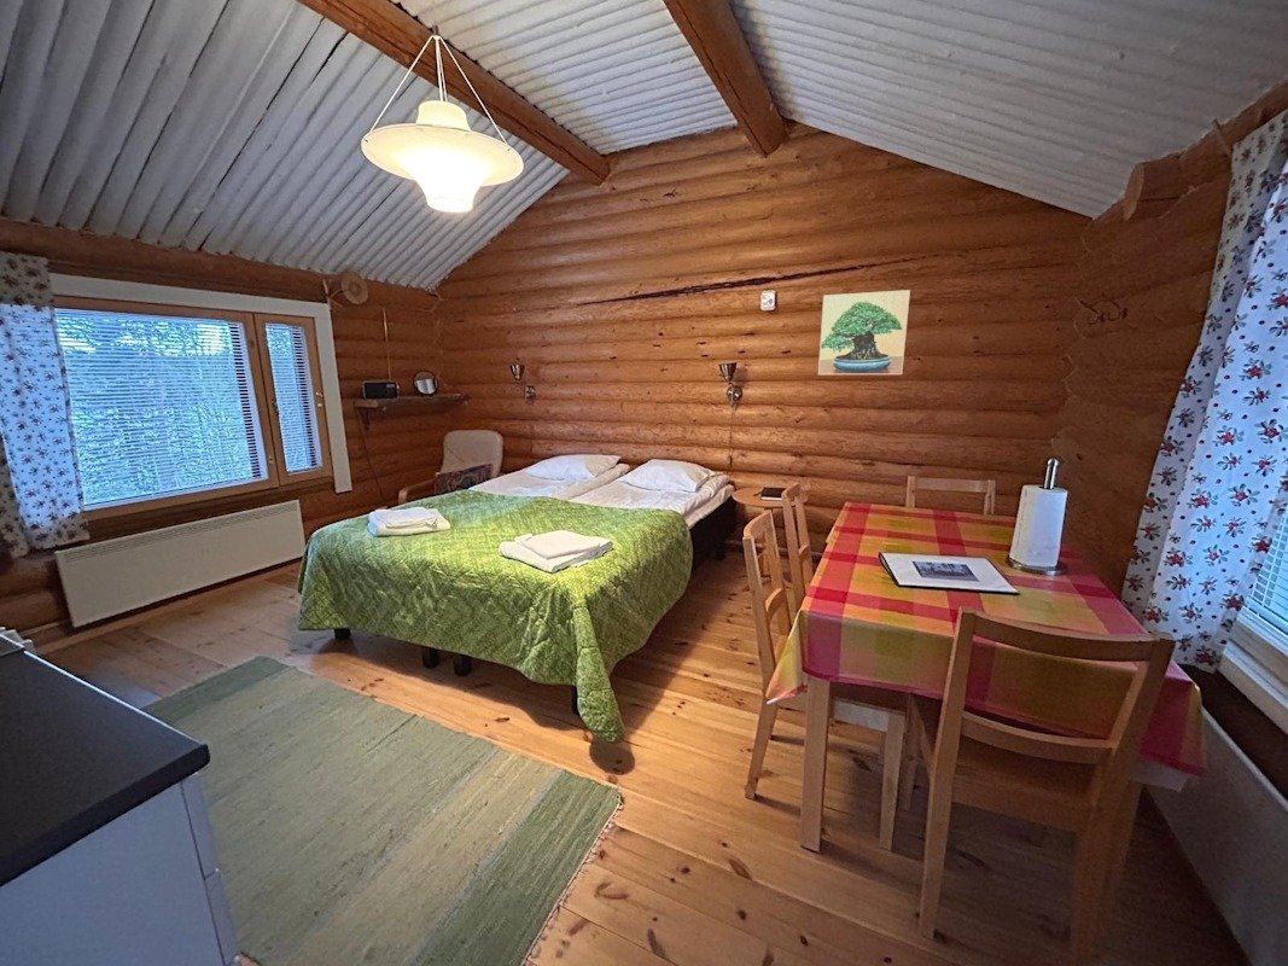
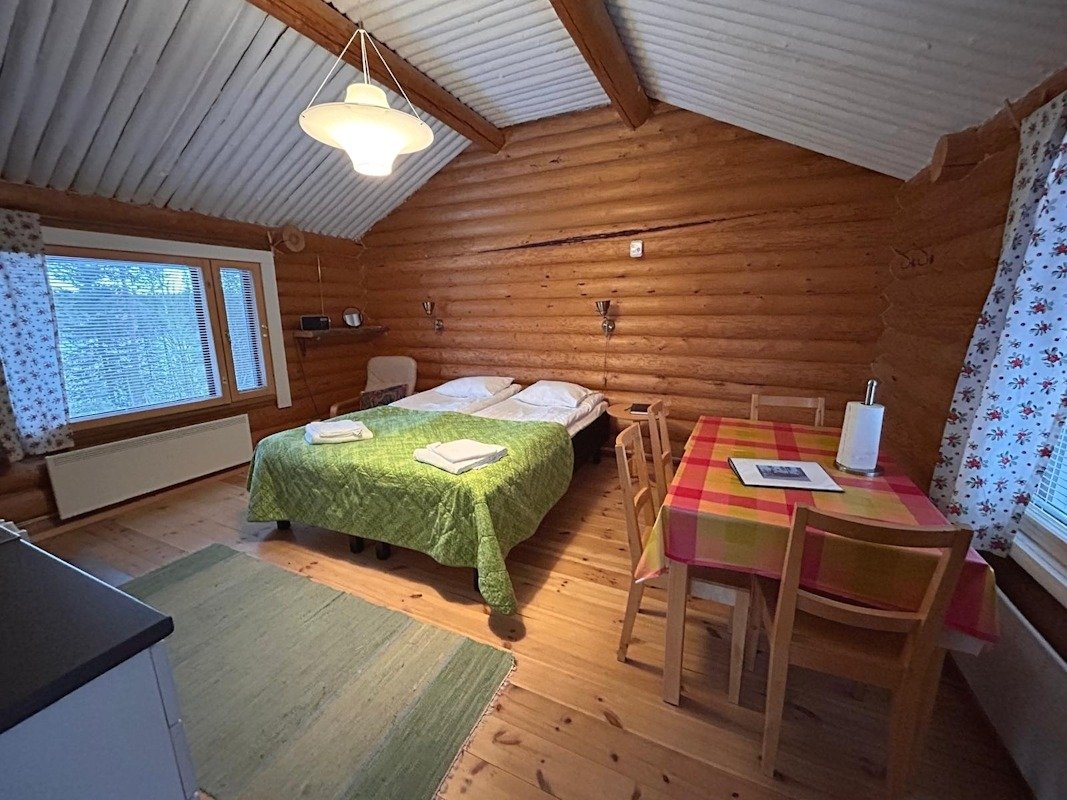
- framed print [817,289,911,376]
